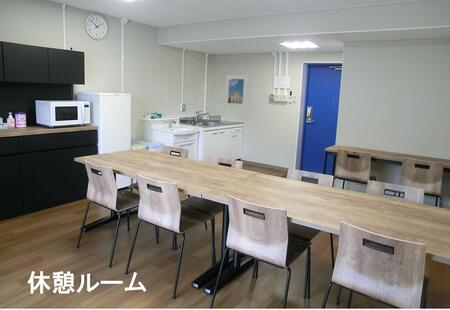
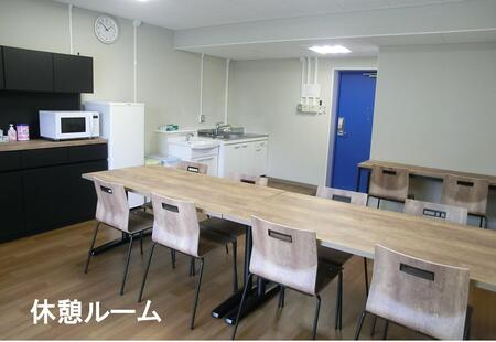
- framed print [223,74,249,109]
